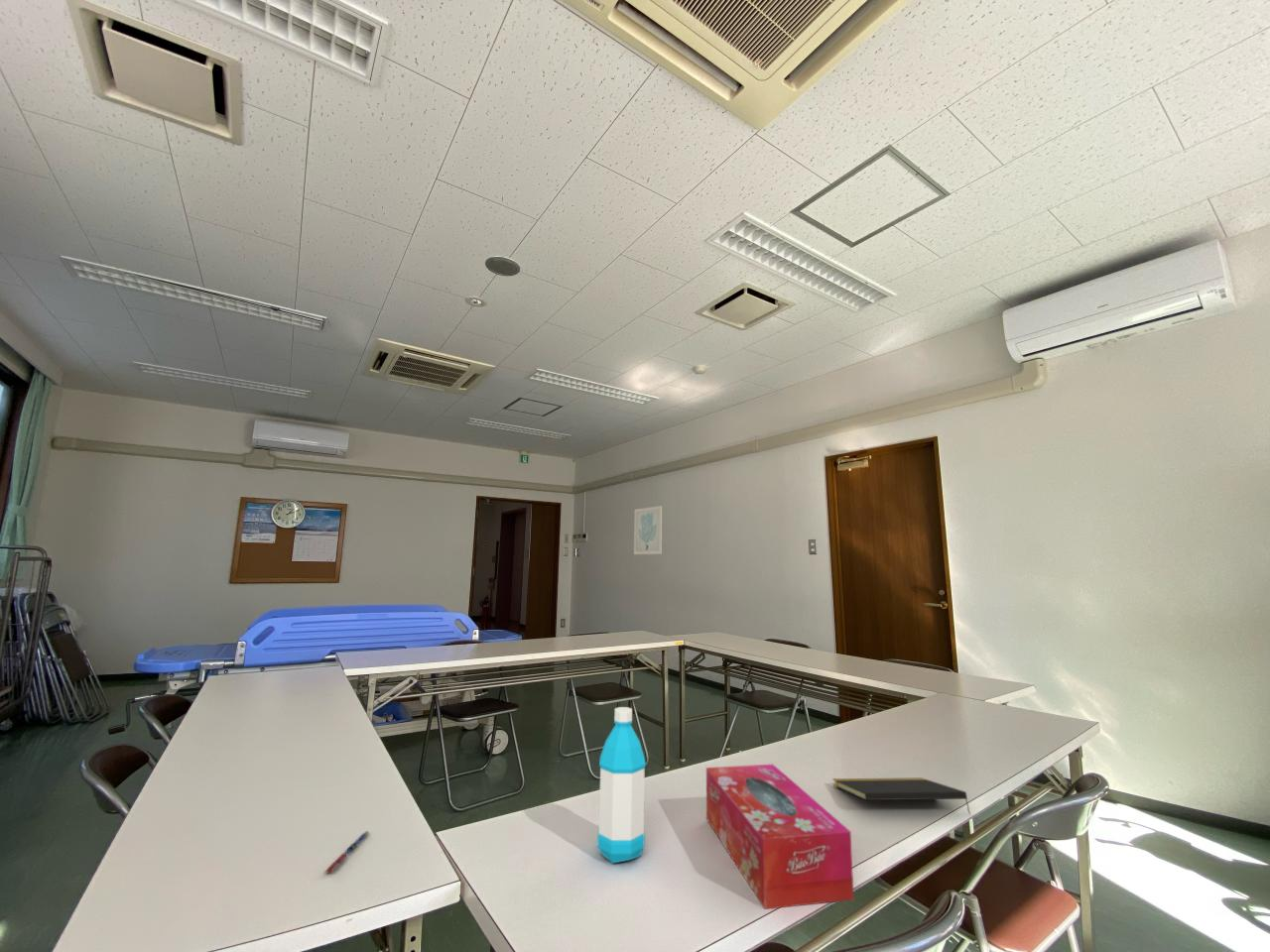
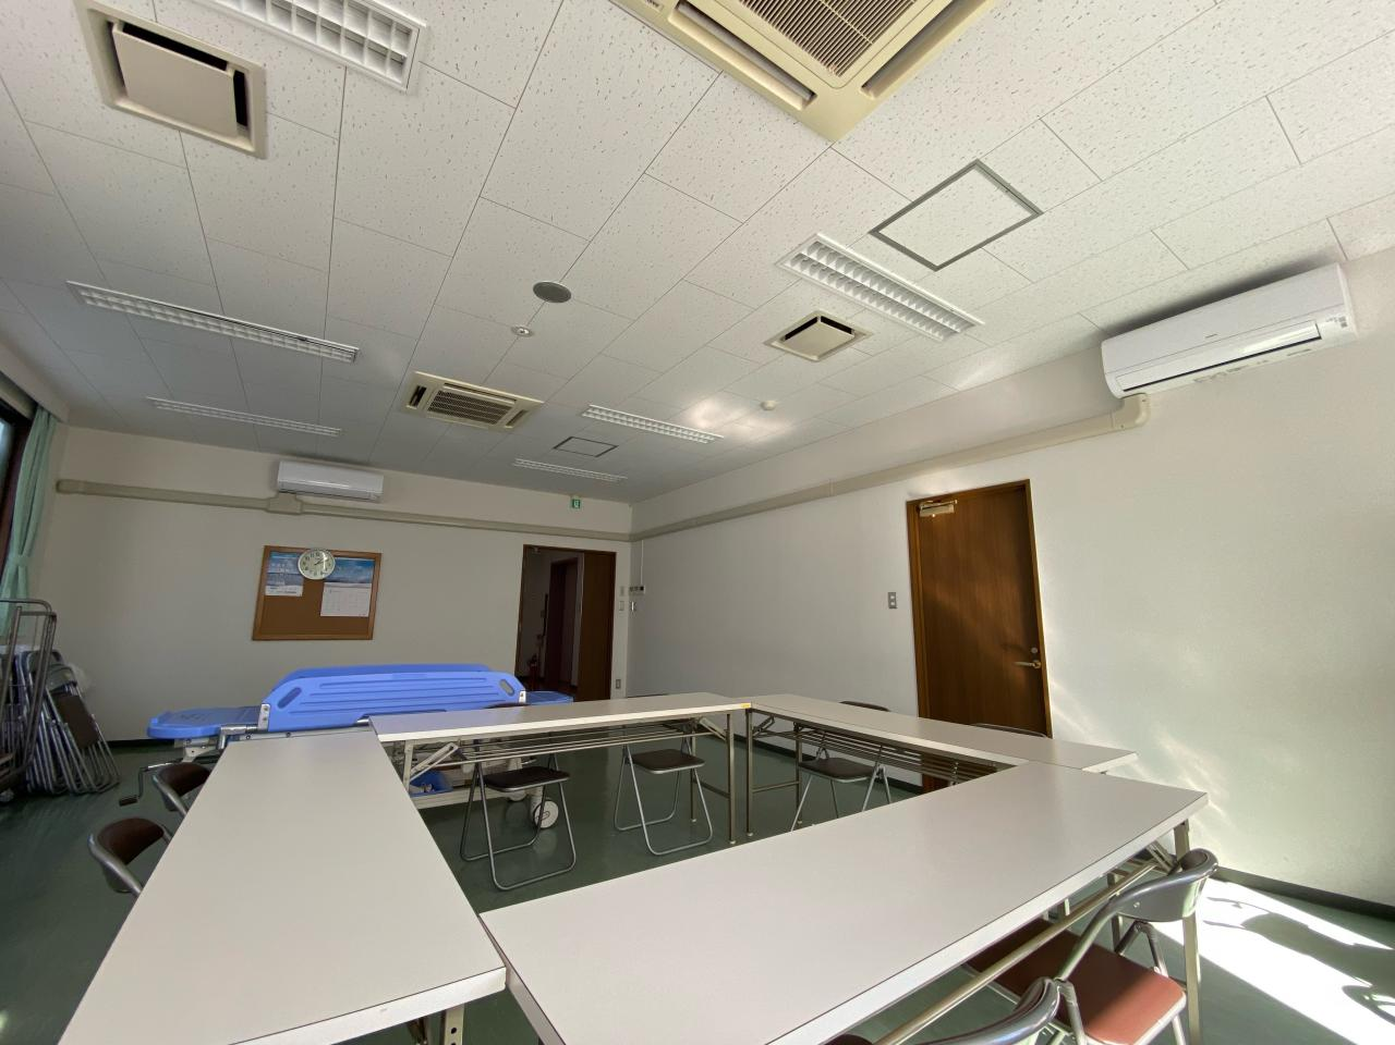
- water bottle [596,706,647,864]
- tissue box [705,764,855,910]
- pen [323,830,369,875]
- notepad [831,776,971,815]
- wall art [633,505,663,555]
